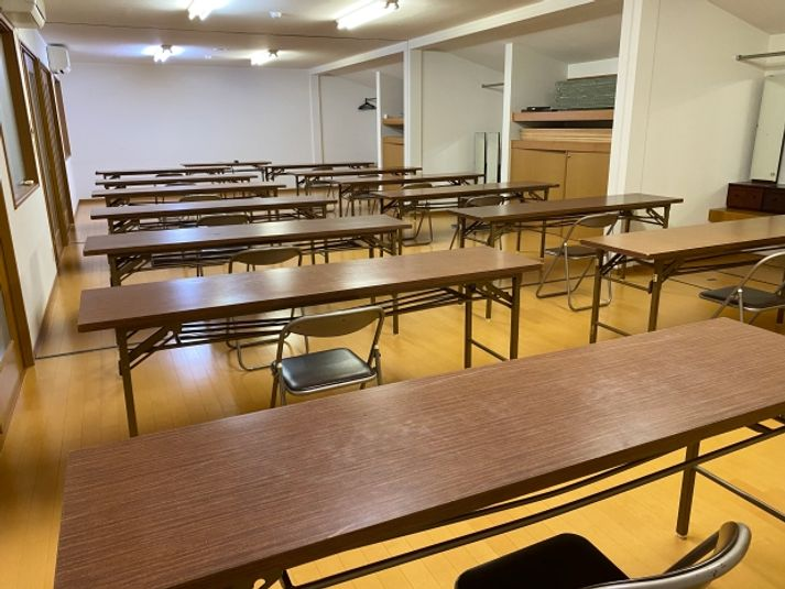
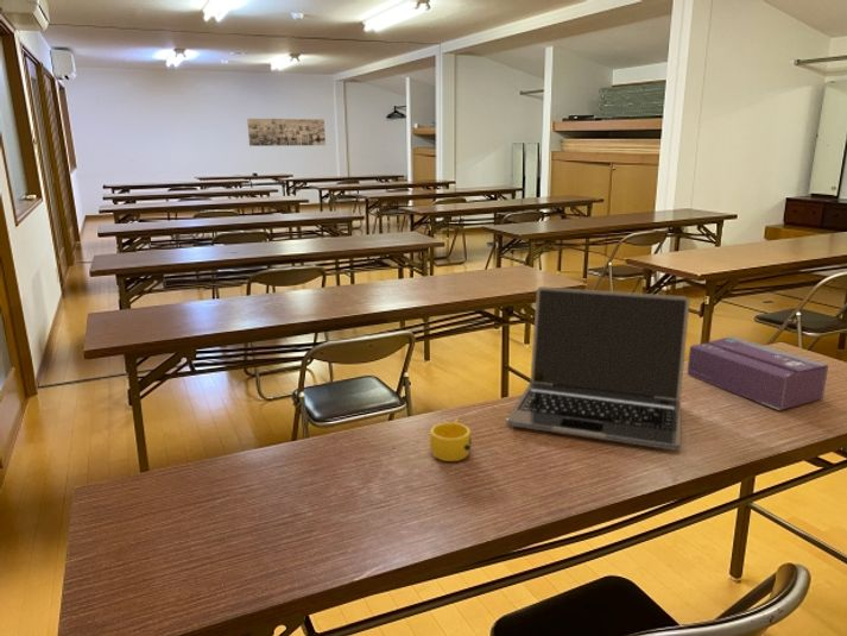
+ laptop [506,285,691,452]
+ cup [429,417,473,462]
+ wall art [246,118,327,147]
+ tissue box [687,335,829,411]
